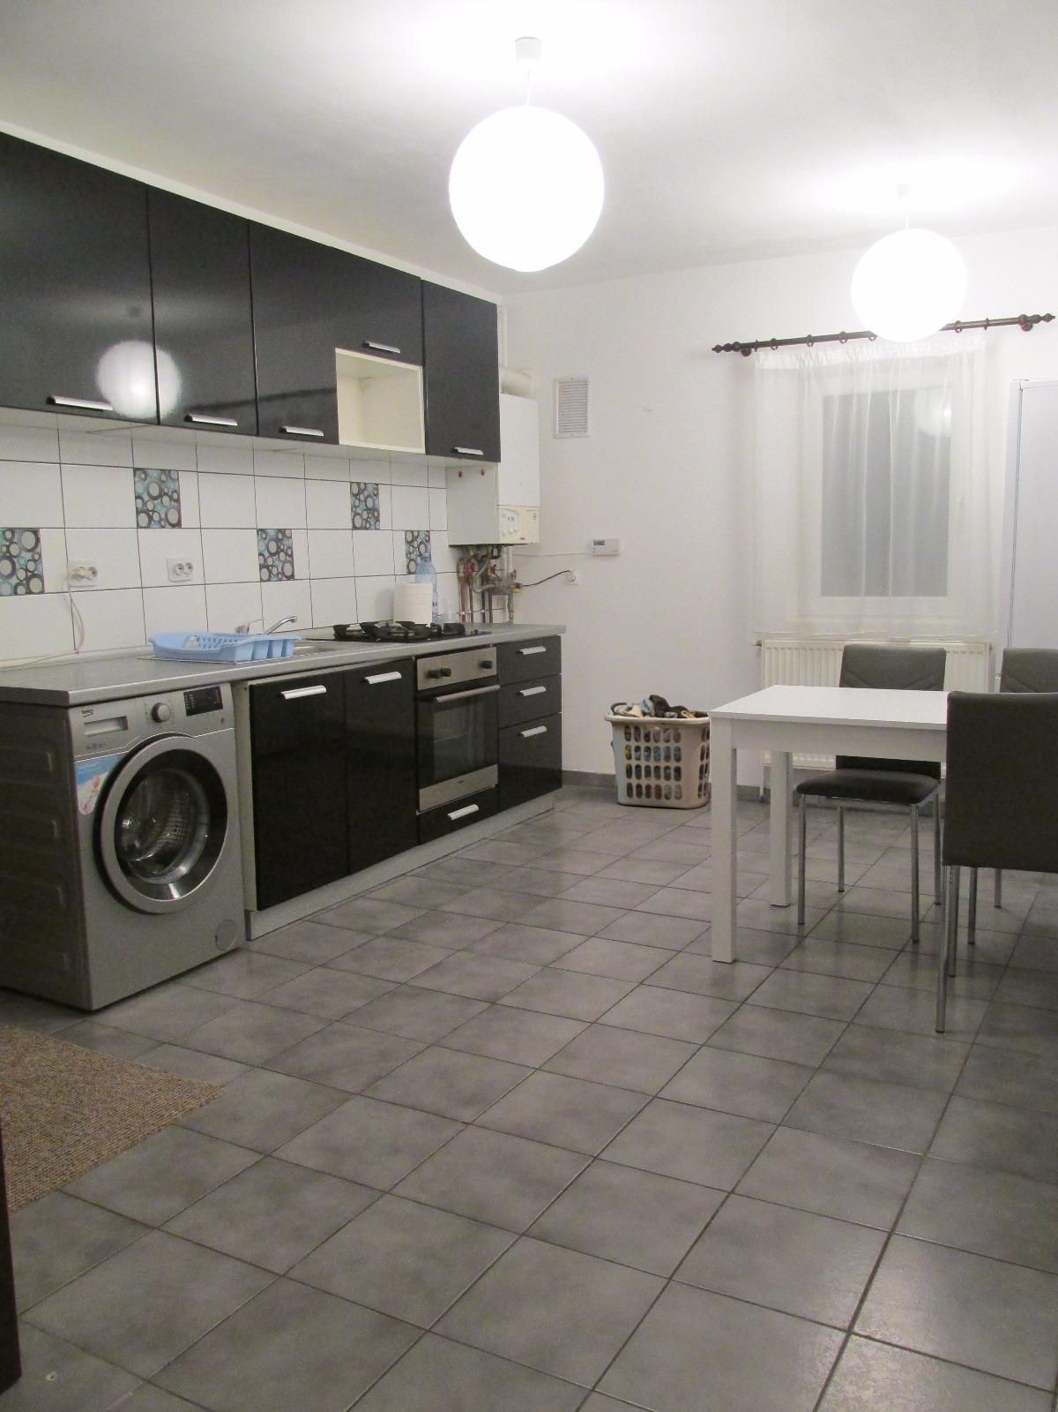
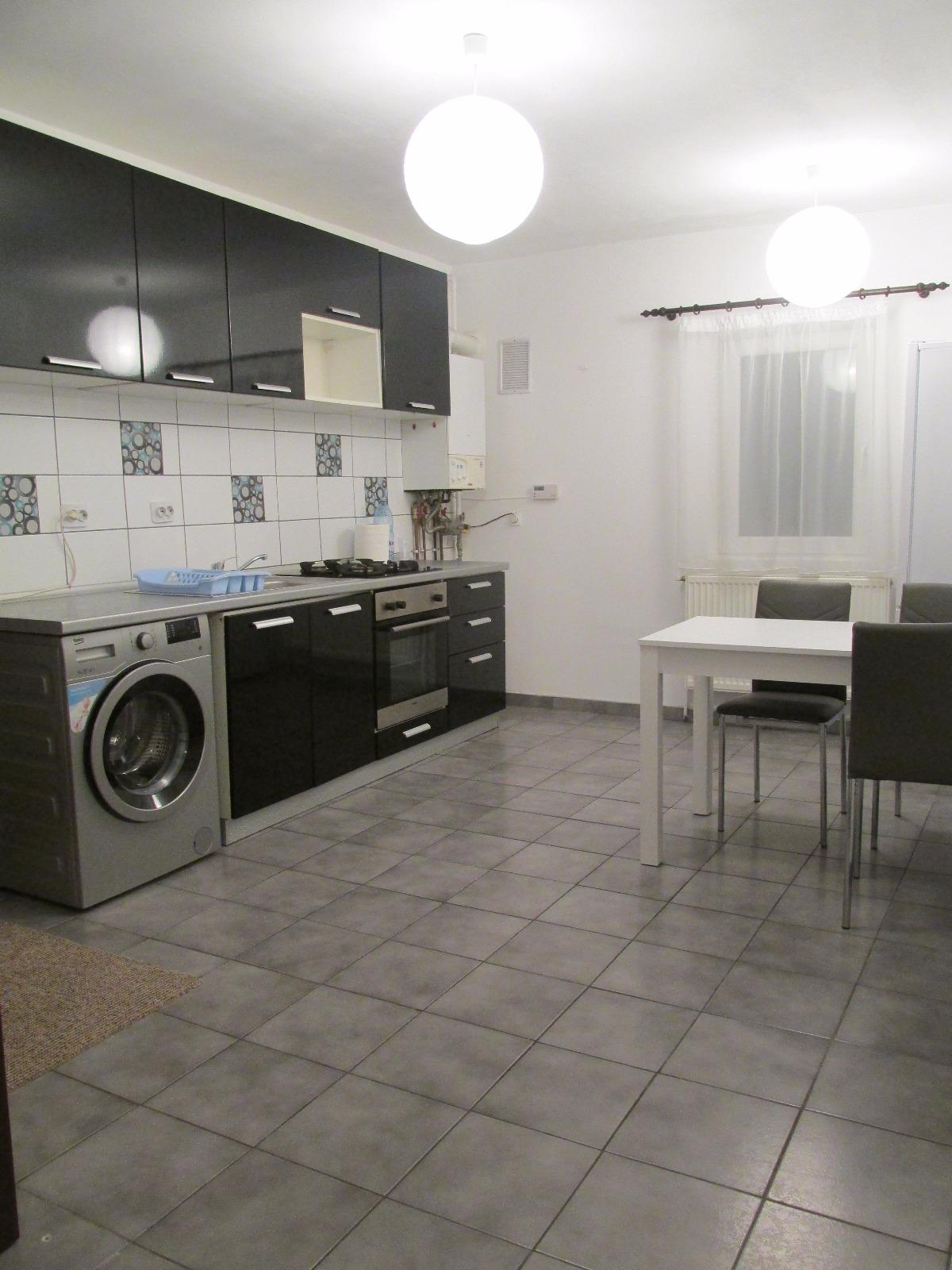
- clothes hamper [603,694,710,811]
